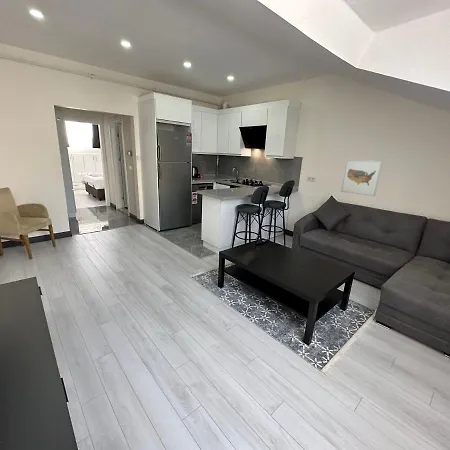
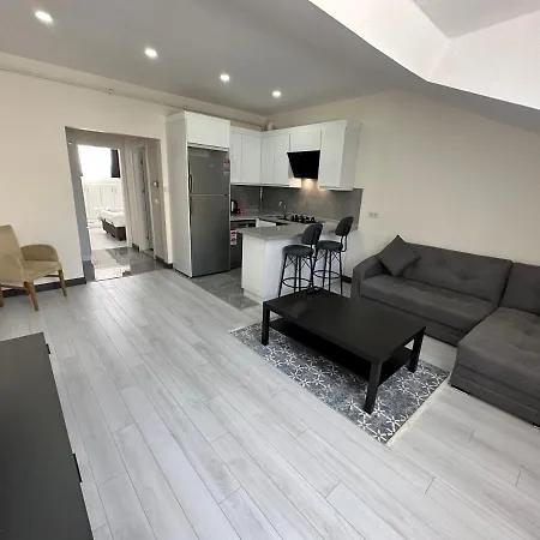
- wall art [340,158,383,197]
